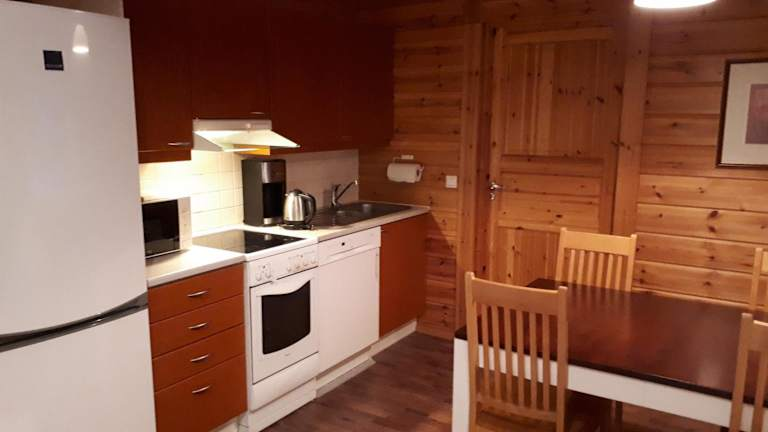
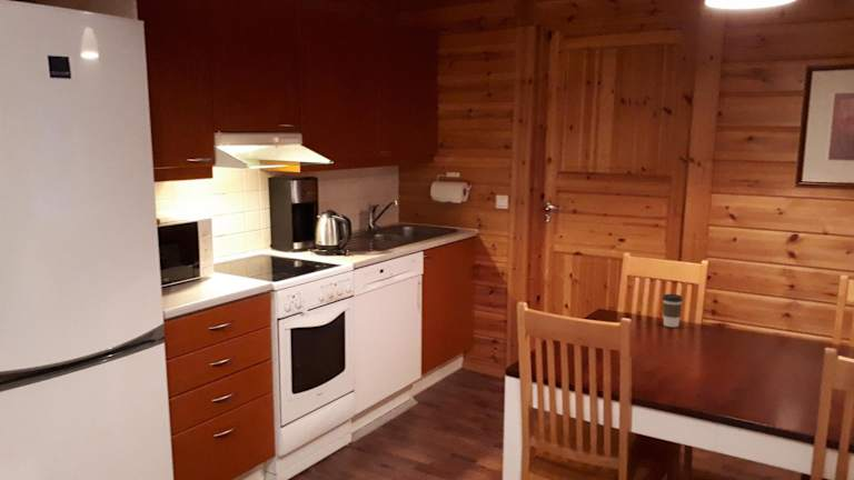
+ coffee cup [662,293,684,328]
